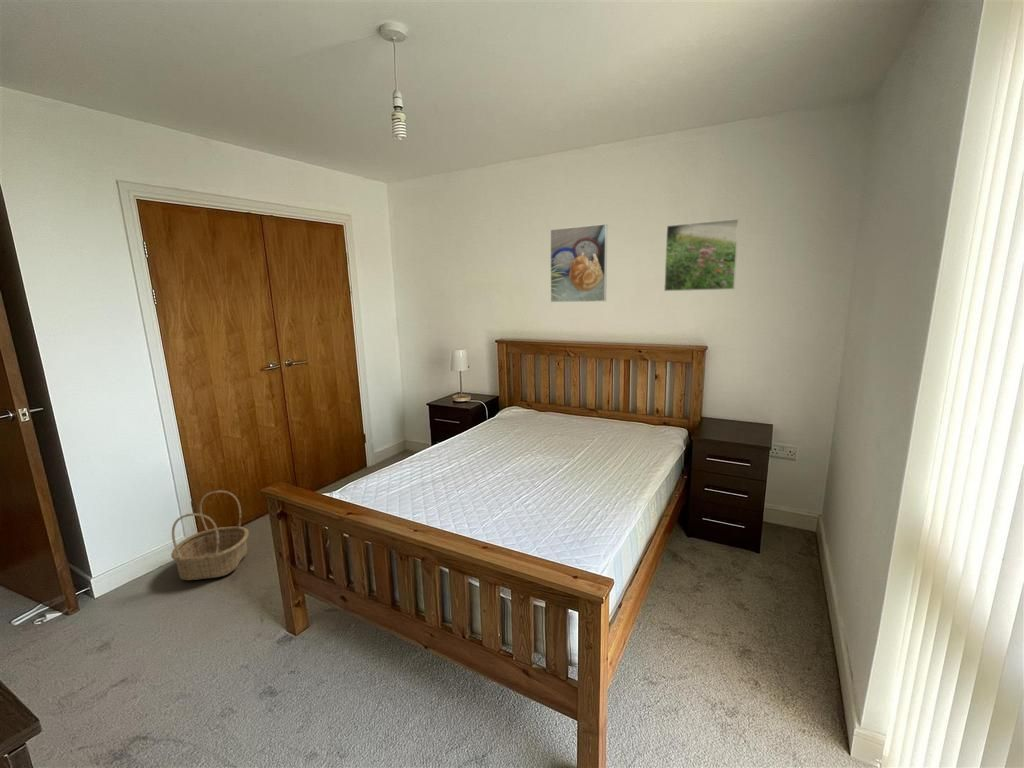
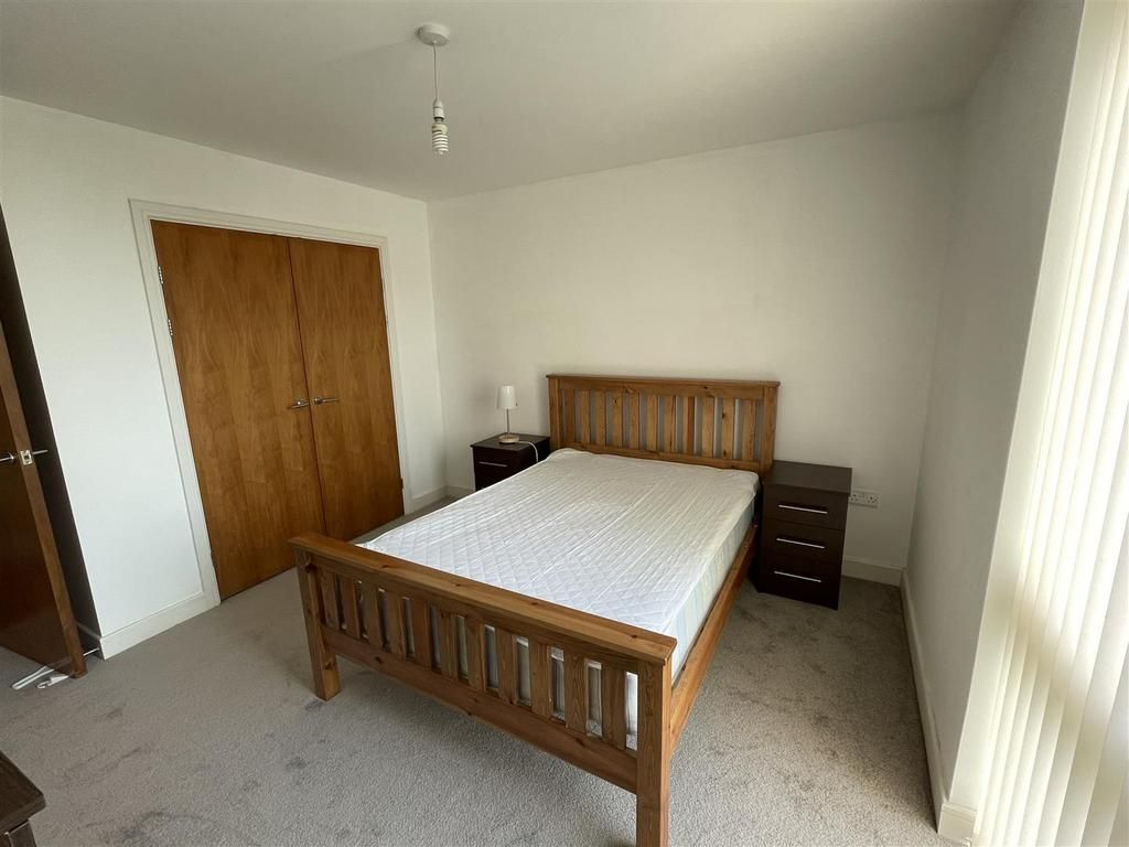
- basket [170,489,250,581]
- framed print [663,218,740,292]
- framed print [549,223,608,303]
